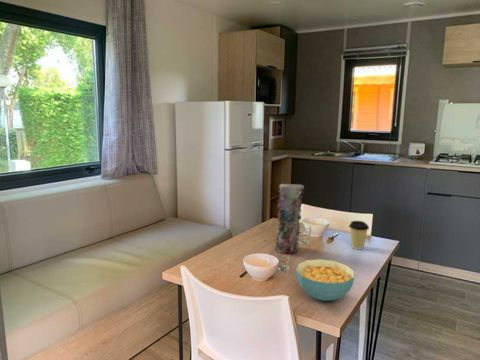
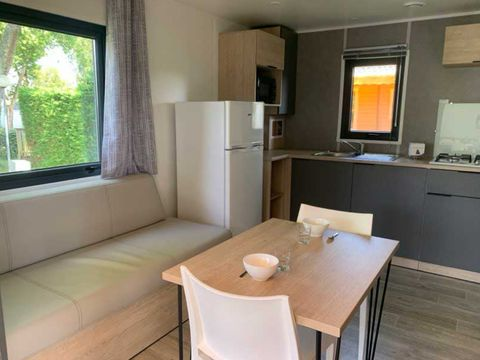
- cereal bowl [295,258,356,302]
- coffee cup [348,220,370,250]
- vase [275,183,305,254]
